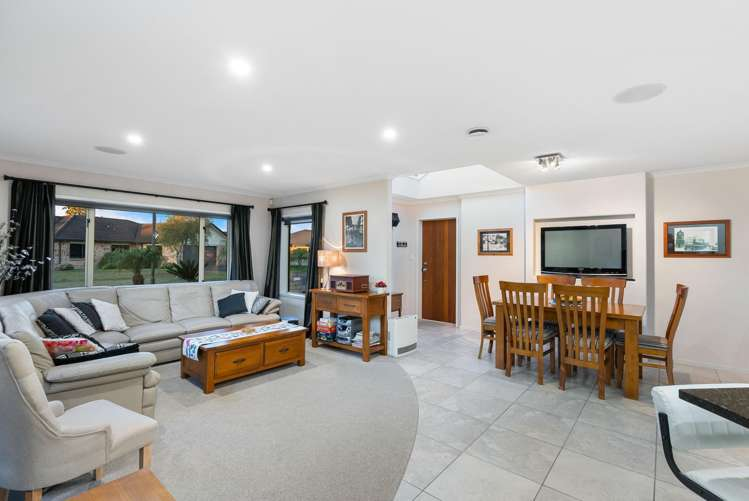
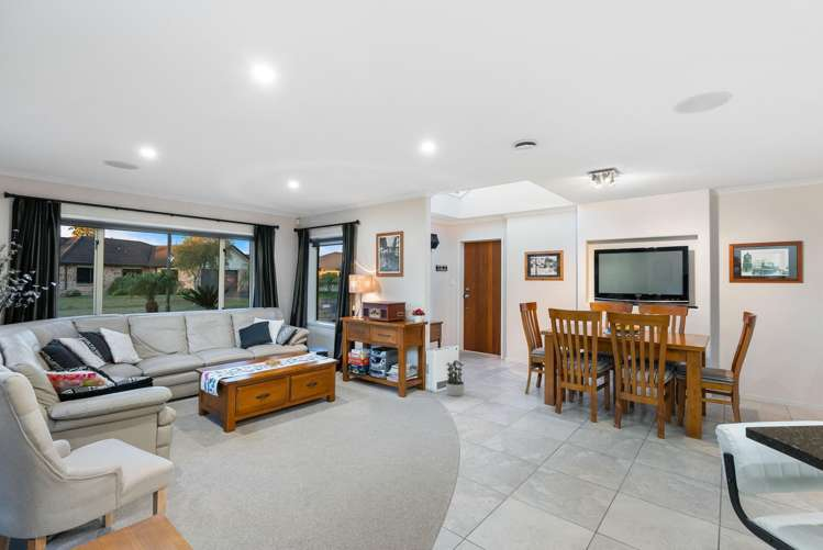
+ potted plant [445,359,465,397]
